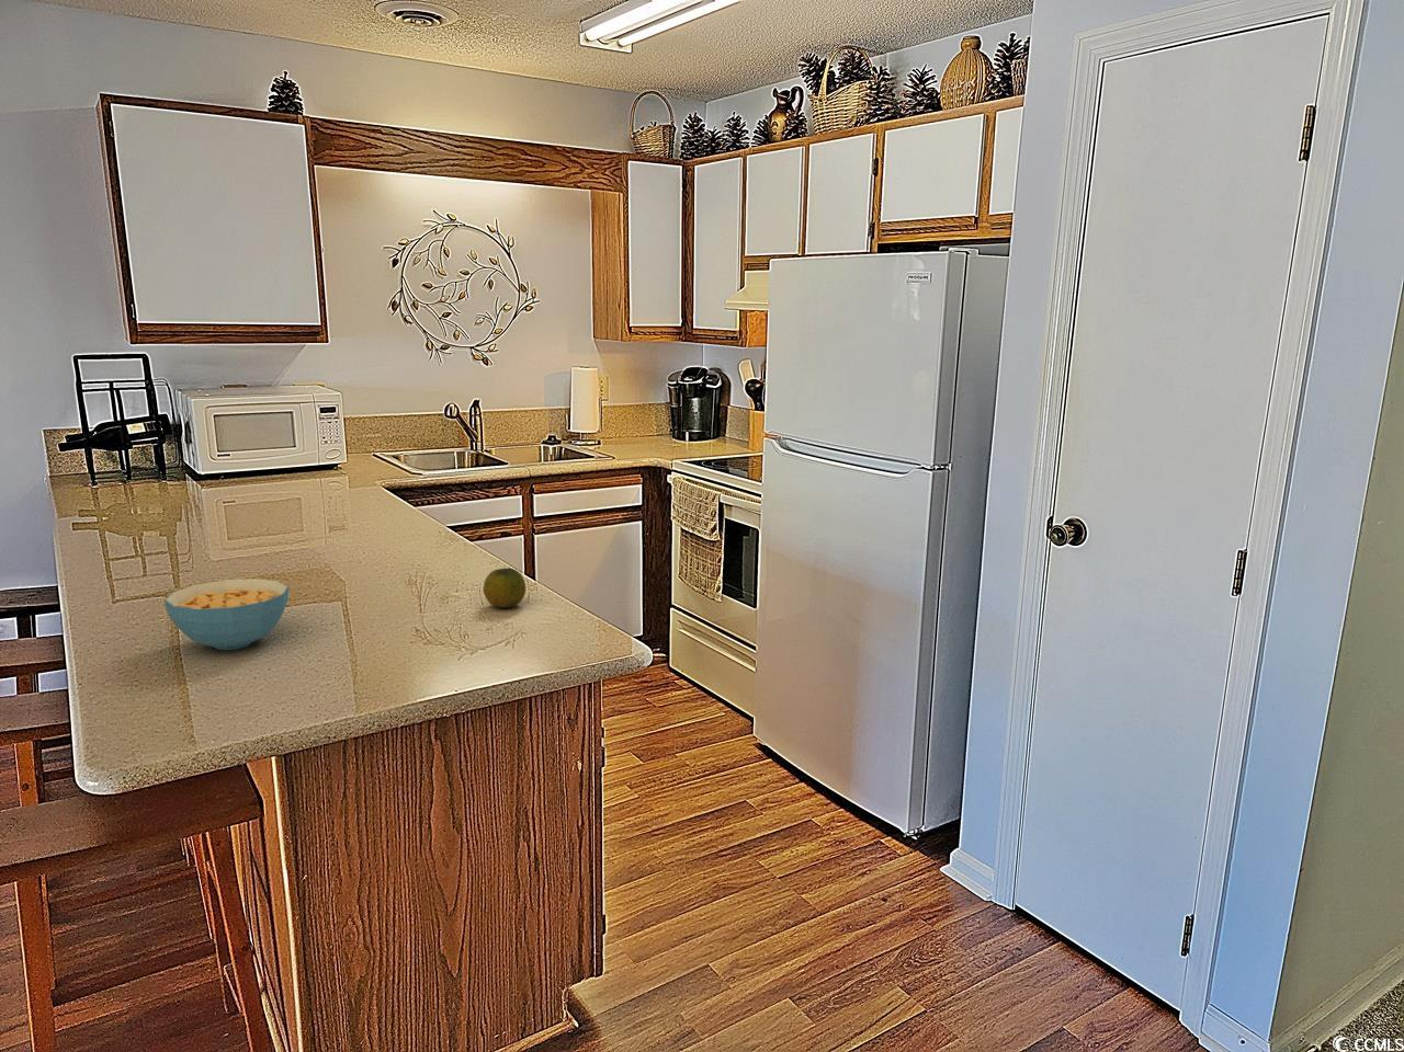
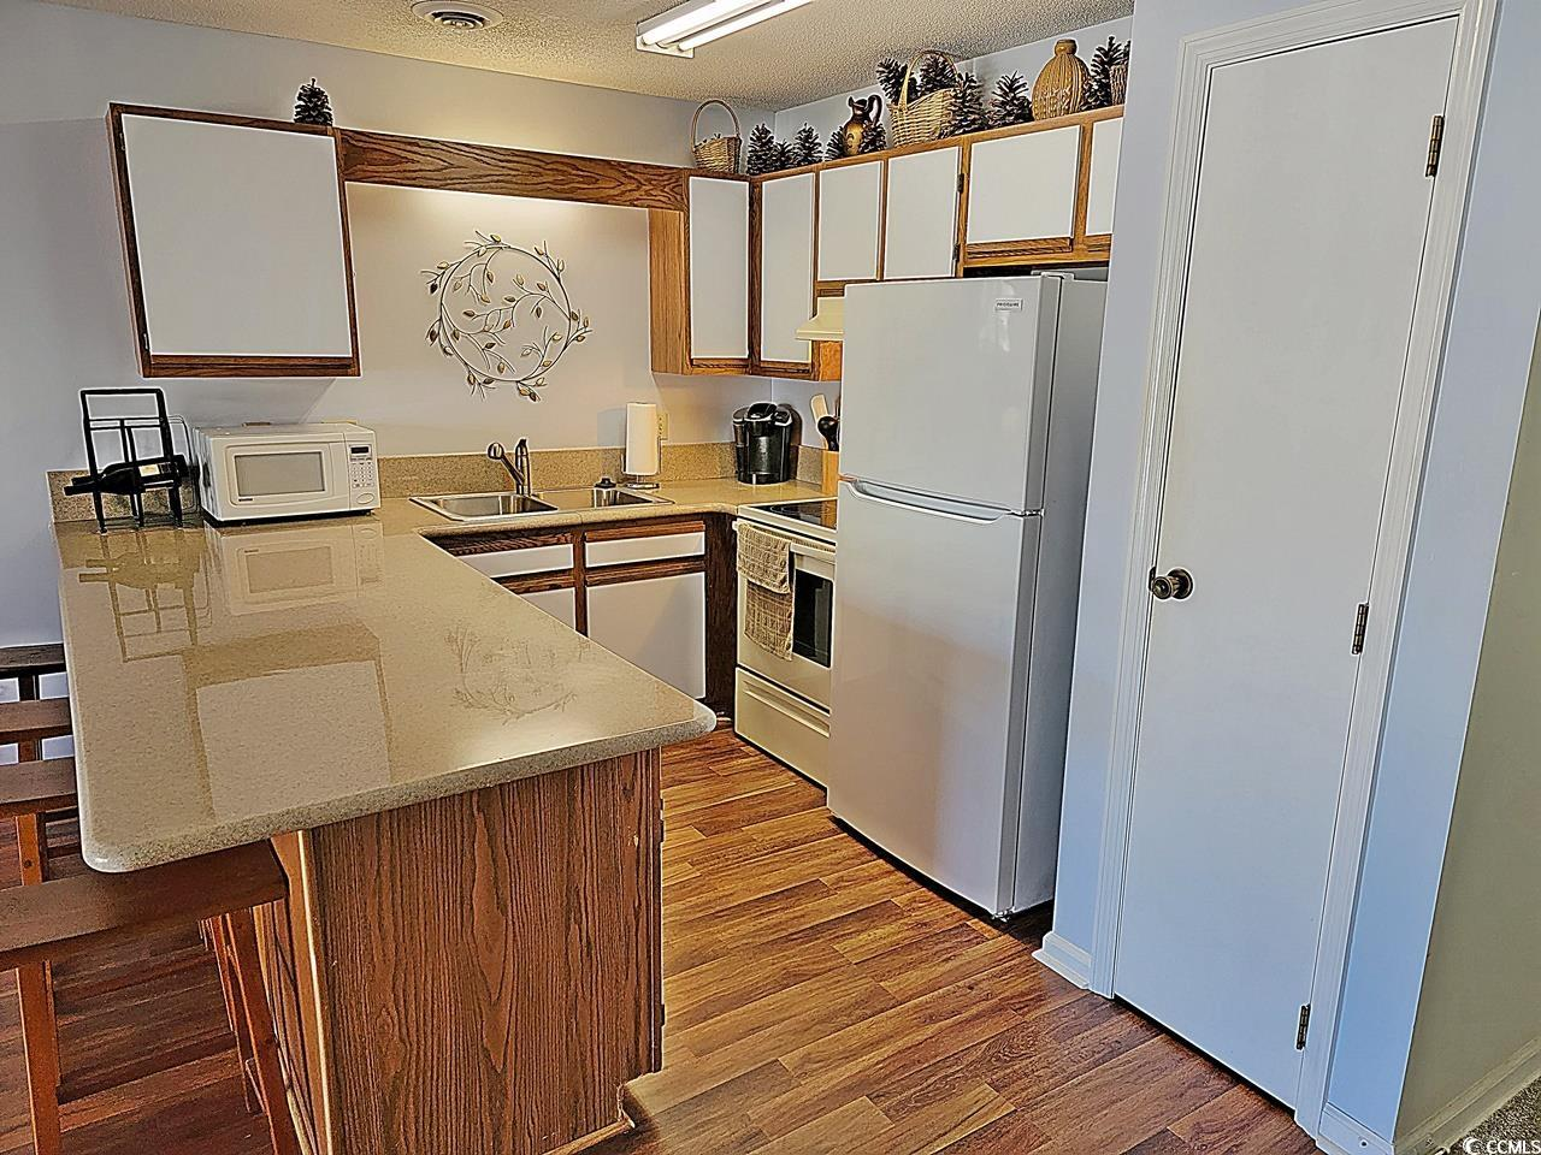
- fruit [483,567,526,609]
- cereal bowl [164,578,290,651]
